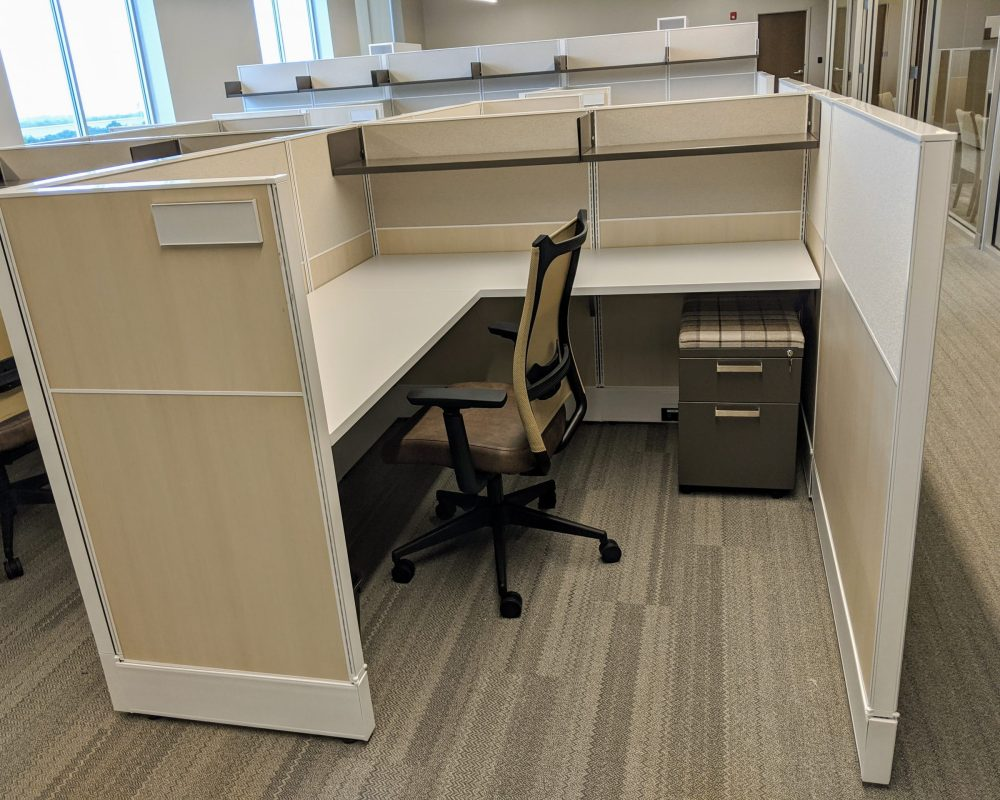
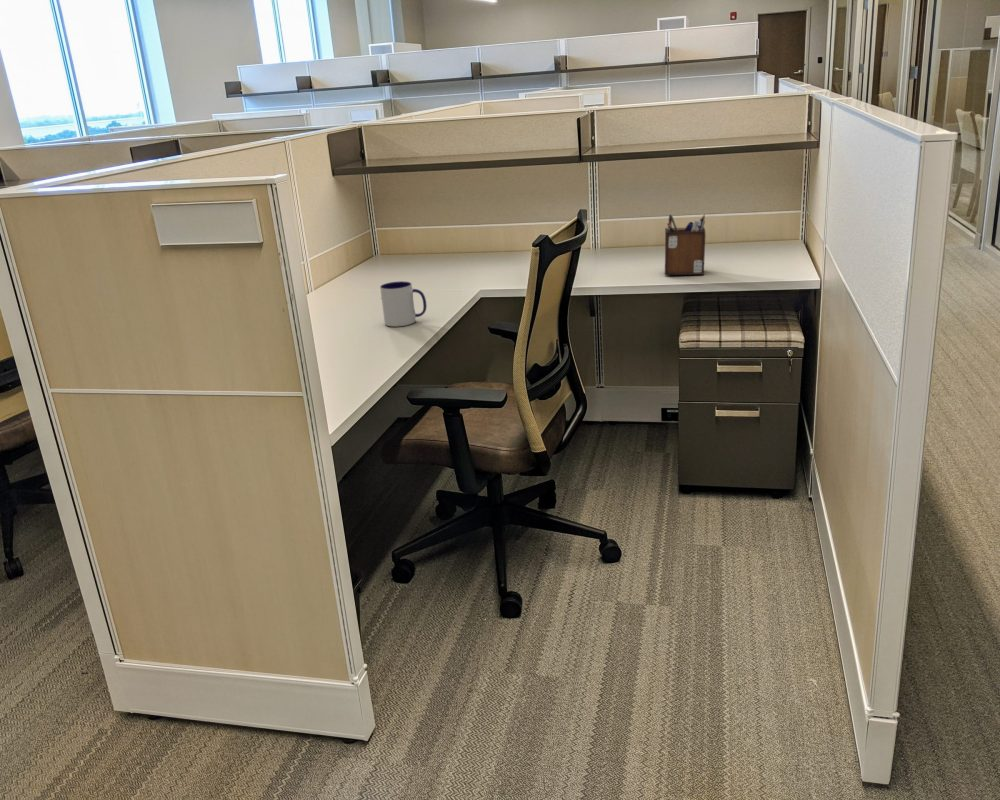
+ mug [379,280,428,328]
+ desk organizer [664,213,706,276]
